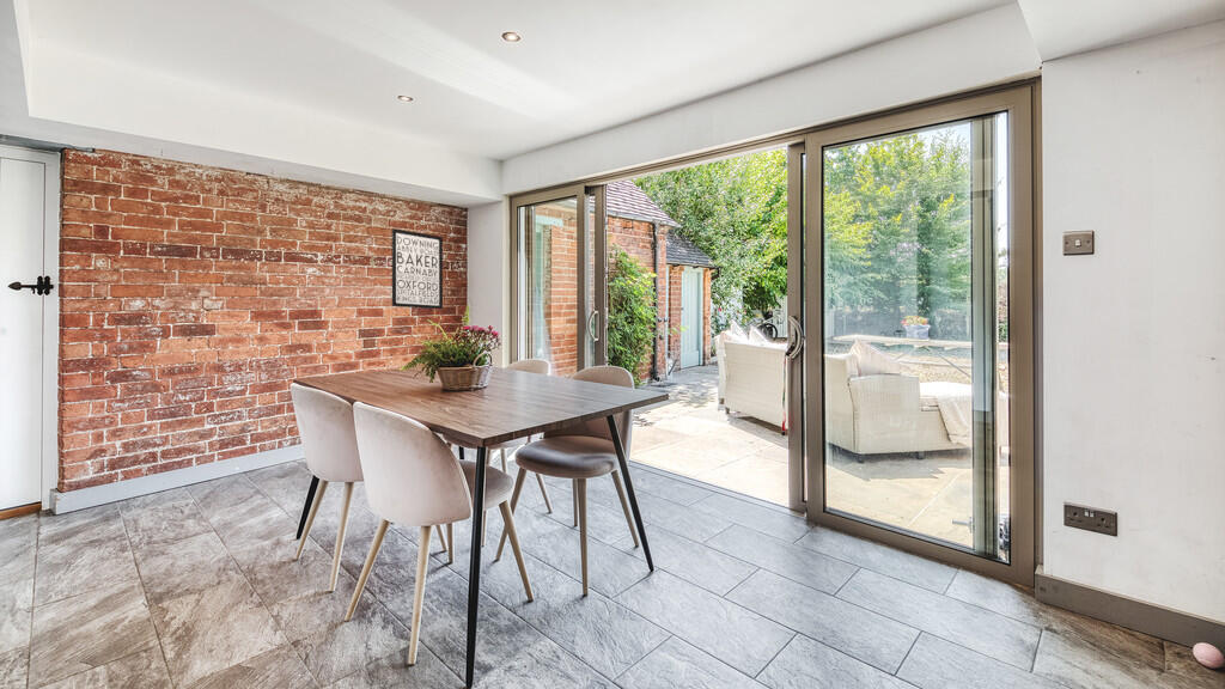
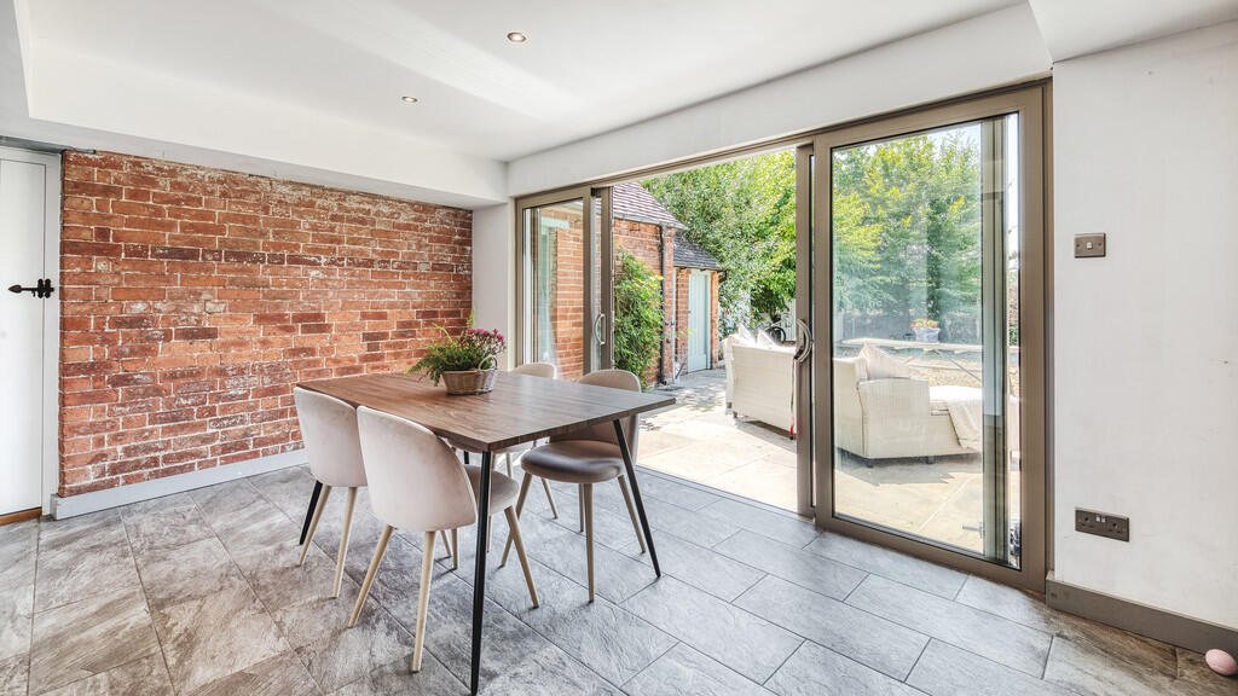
- wall art [391,227,444,310]
